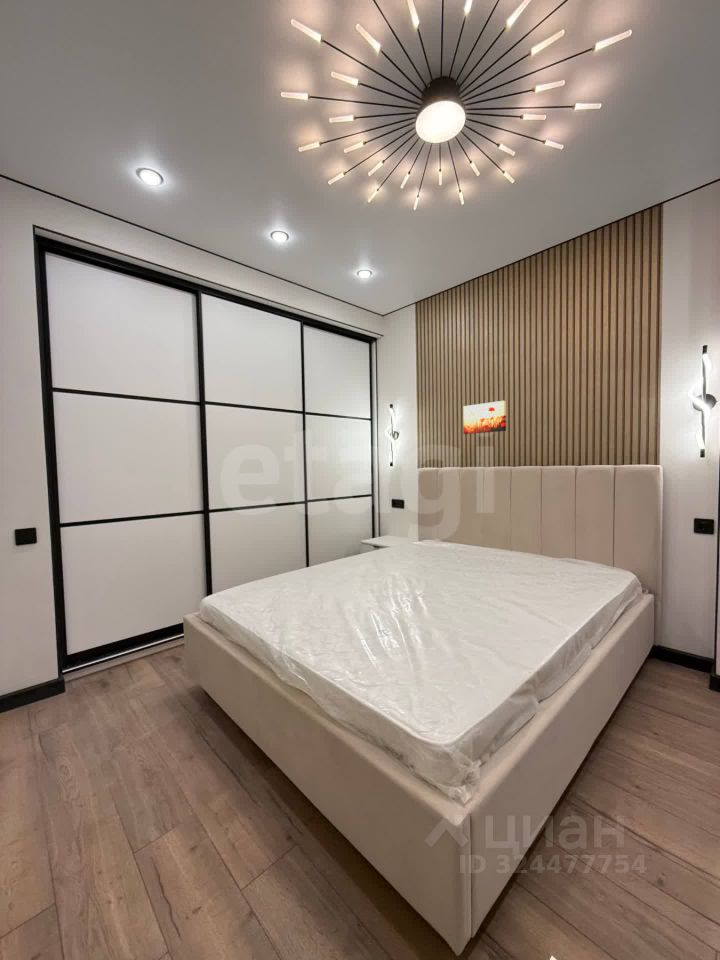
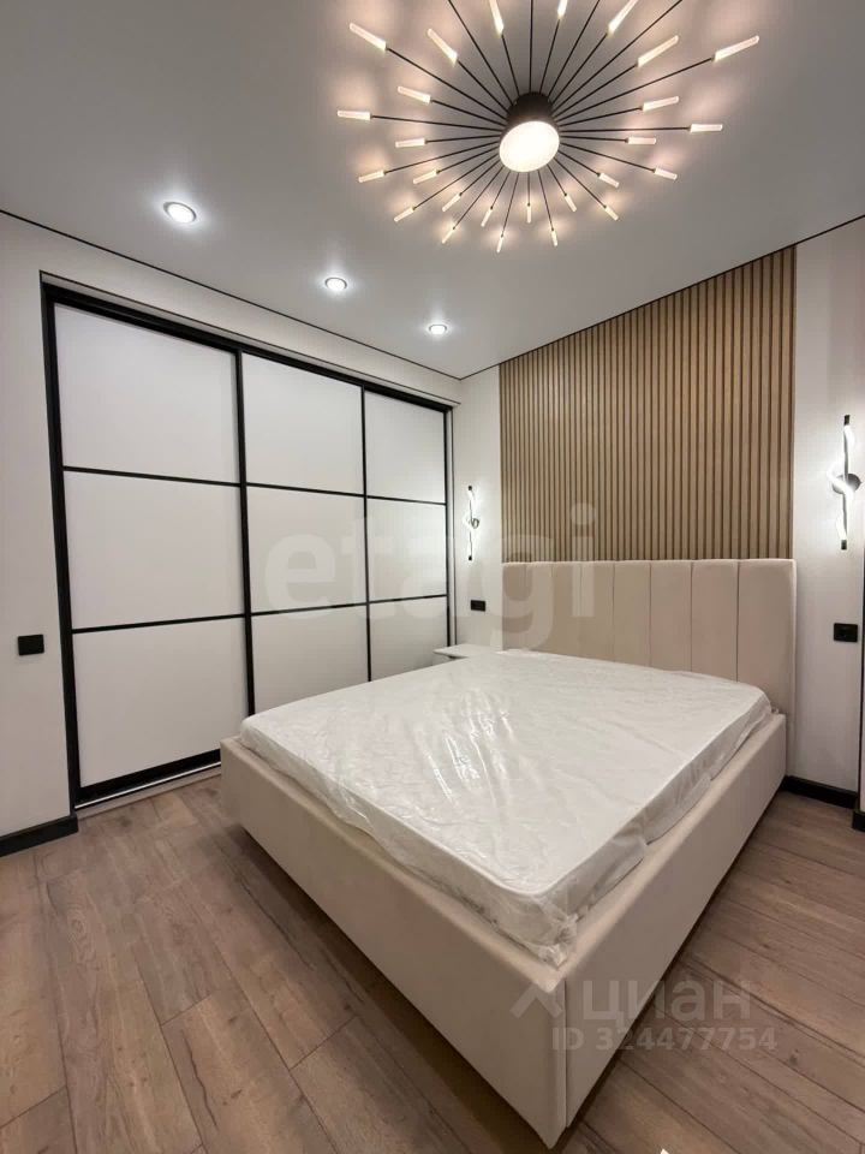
- wall art [463,400,507,435]
